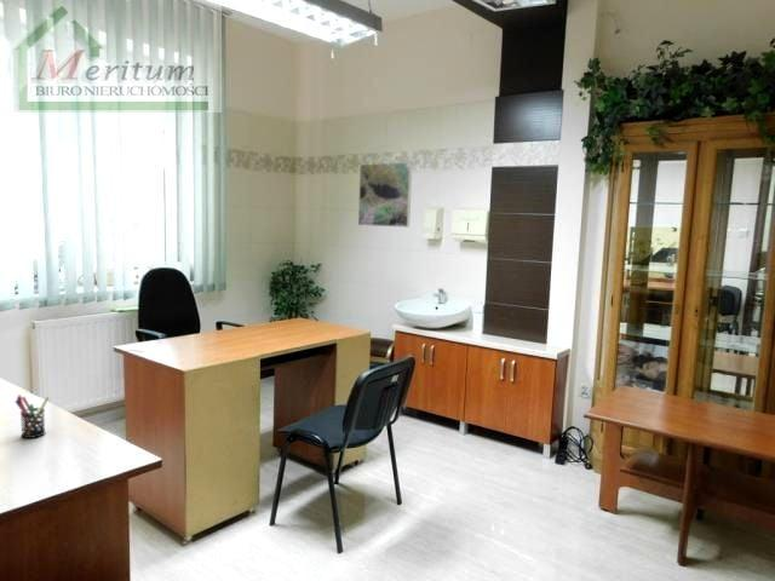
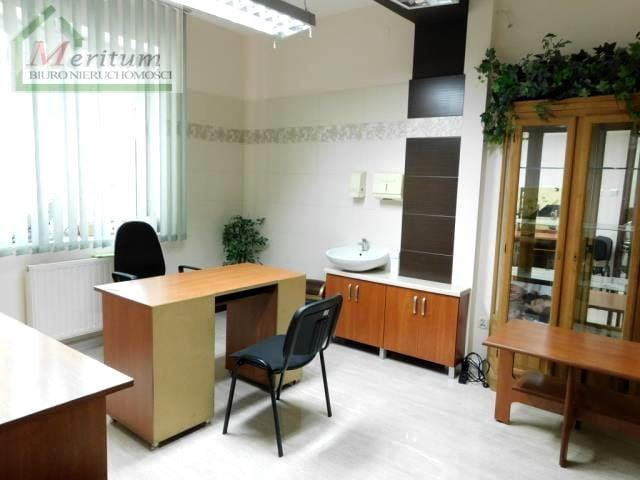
- pen holder [13,393,51,439]
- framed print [357,161,413,229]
